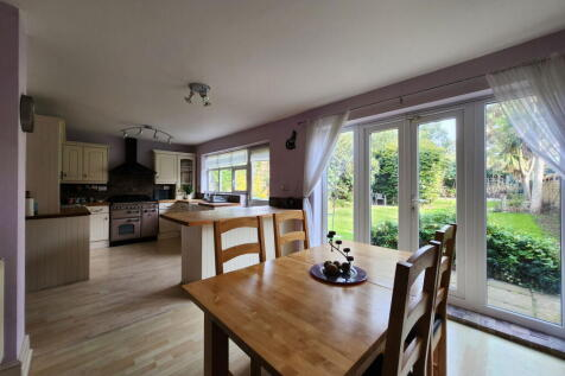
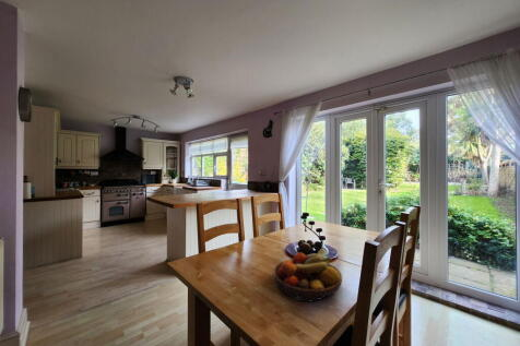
+ fruit bowl [272,247,343,303]
